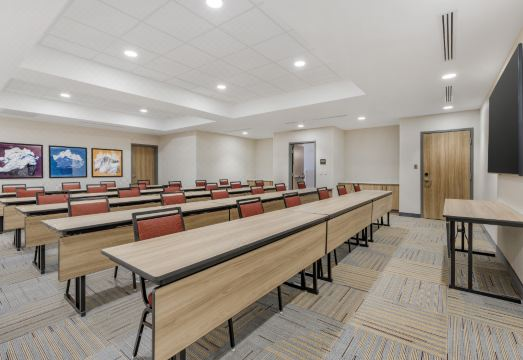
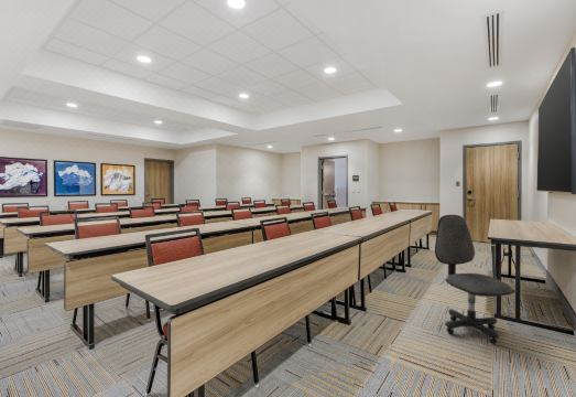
+ office chair [434,214,517,345]
